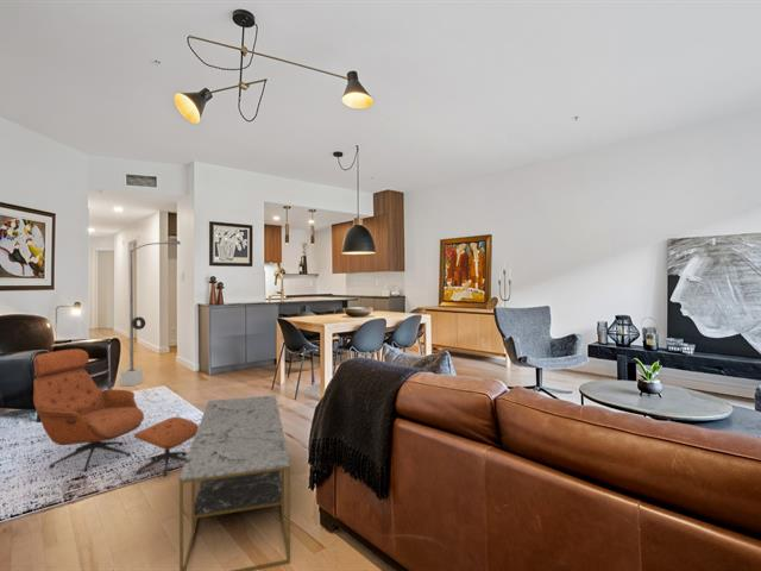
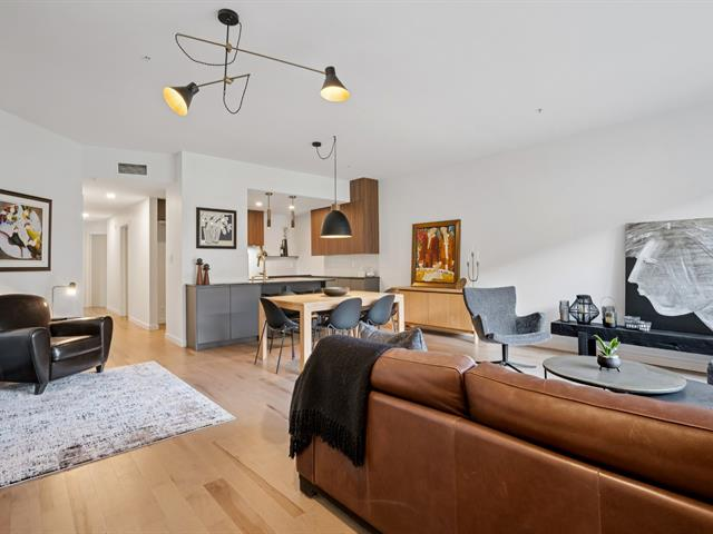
- lounge chair [32,347,199,478]
- coffee table [178,394,291,571]
- street lamp [120,239,182,387]
